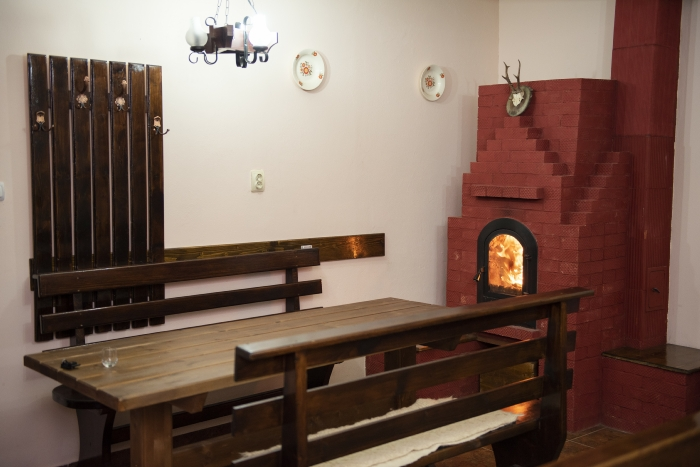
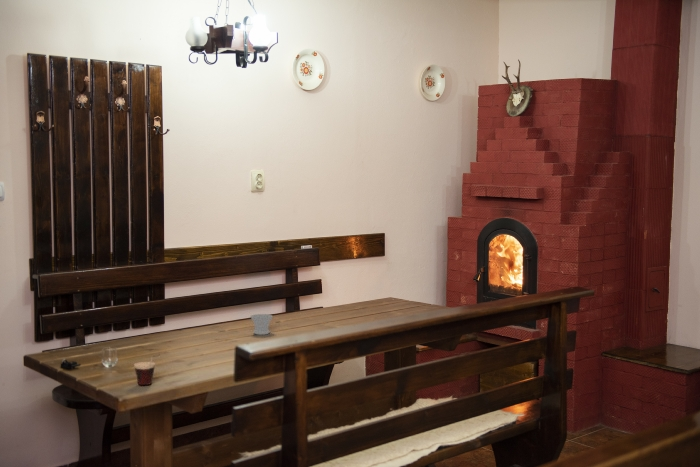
+ cup [250,313,274,336]
+ cup [133,353,161,386]
